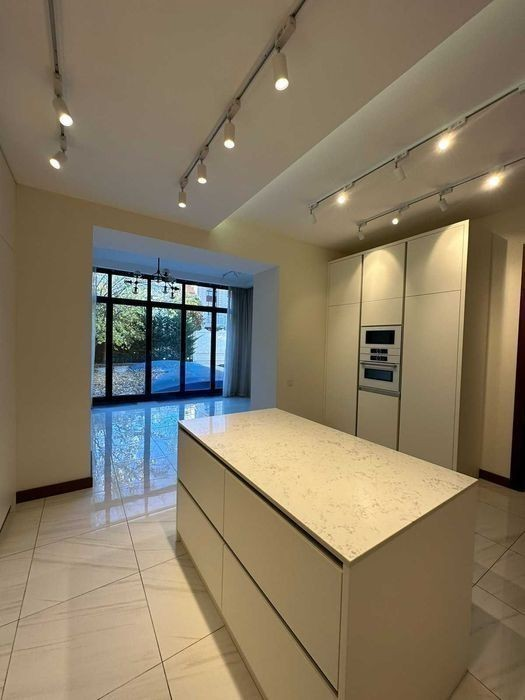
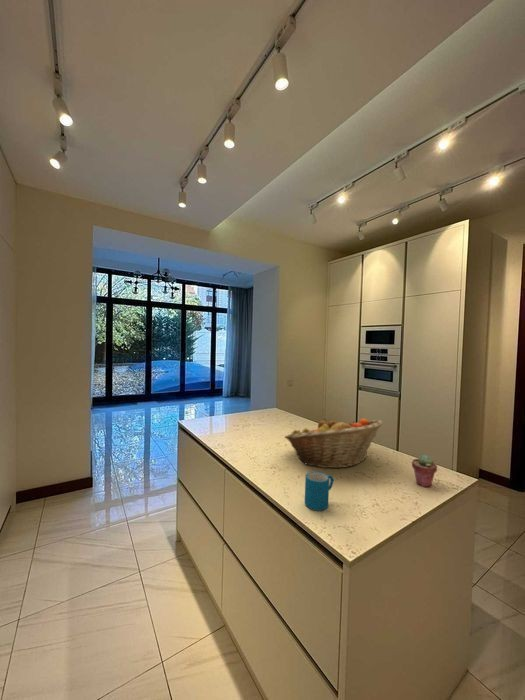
+ fruit basket [284,417,384,469]
+ mug [304,470,335,512]
+ potted succulent [411,454,438,488]
